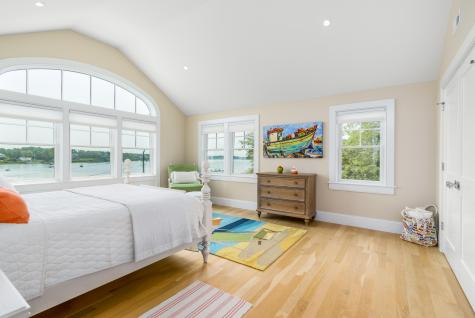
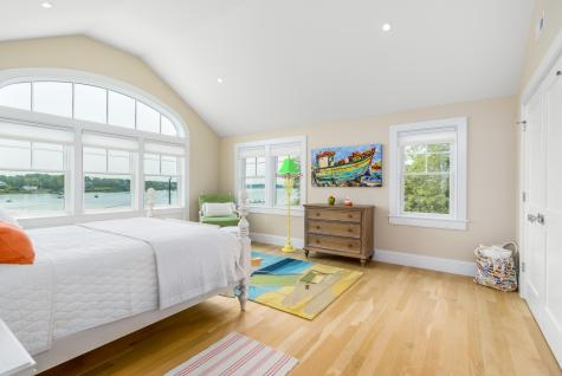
+ floor lamp [274,156,304,253]
